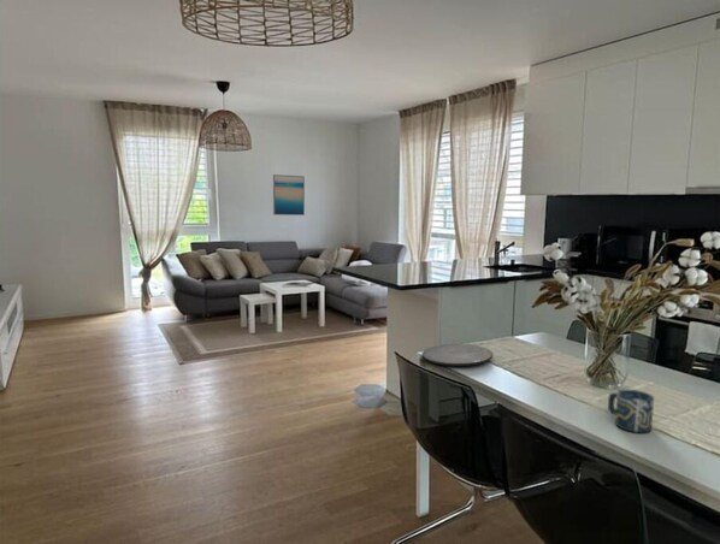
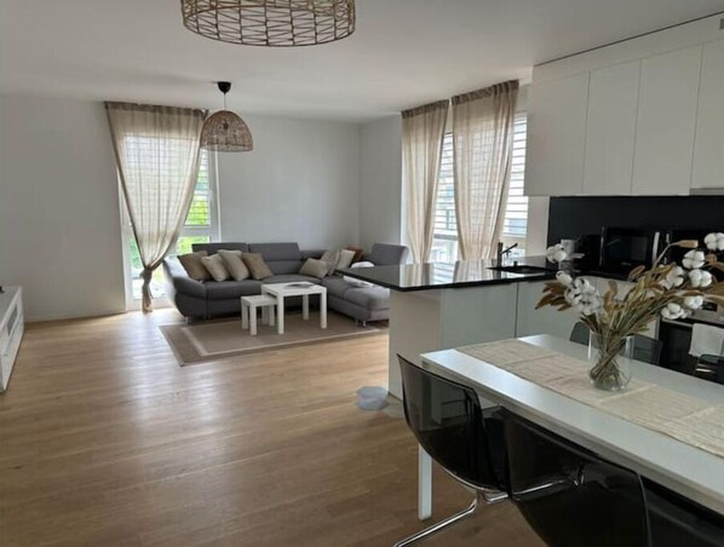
- wall art [272,173,306,217]
- plate [421,343,494,367]
- cup [607,389,655,434]
